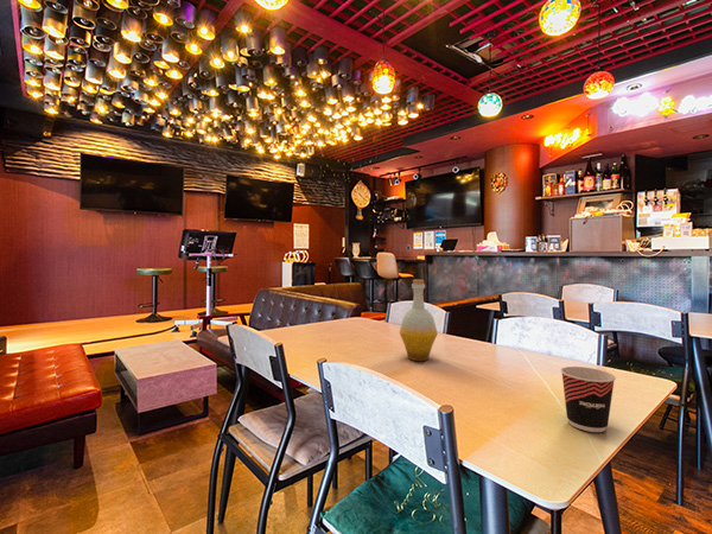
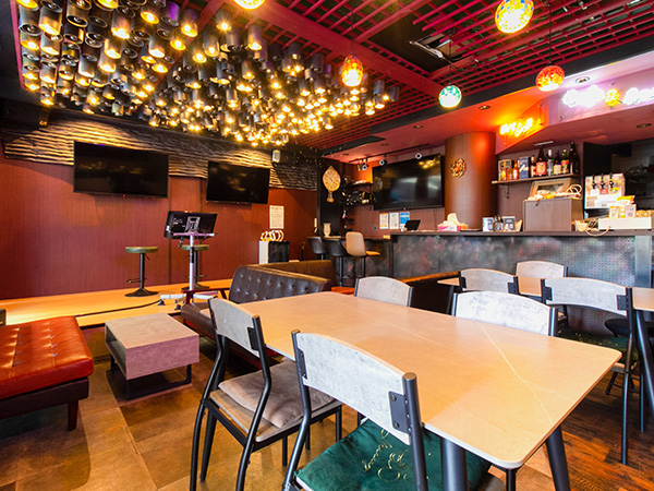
- bottle [399,279,439,362]
- cup [559,365,617,433]
